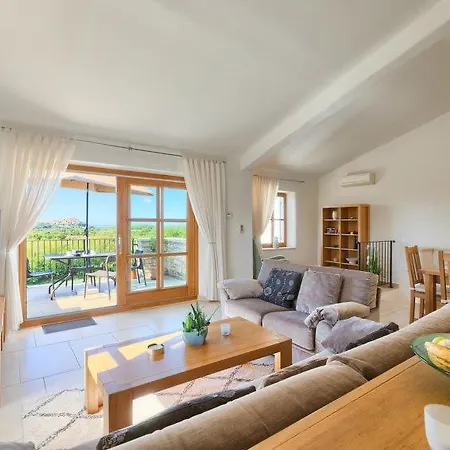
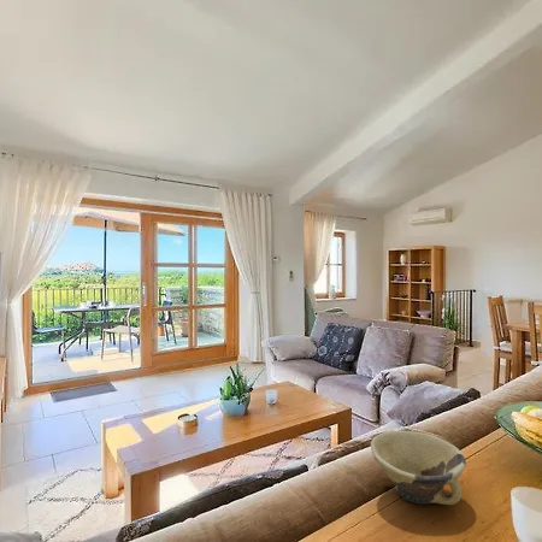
+ bowl [370,430,467,506]
